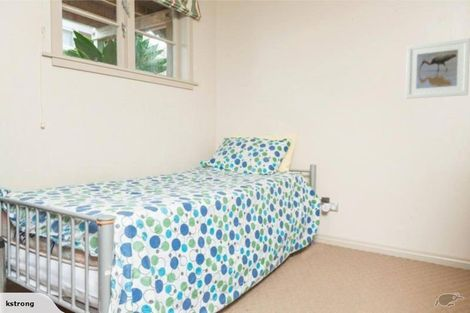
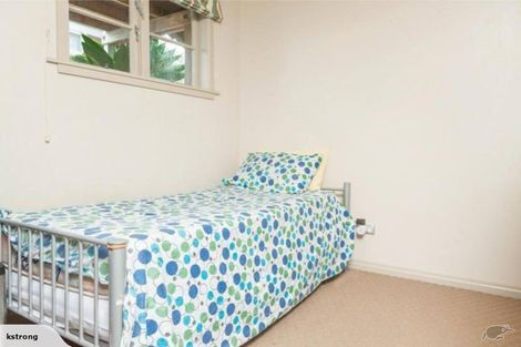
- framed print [405,37,470,100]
